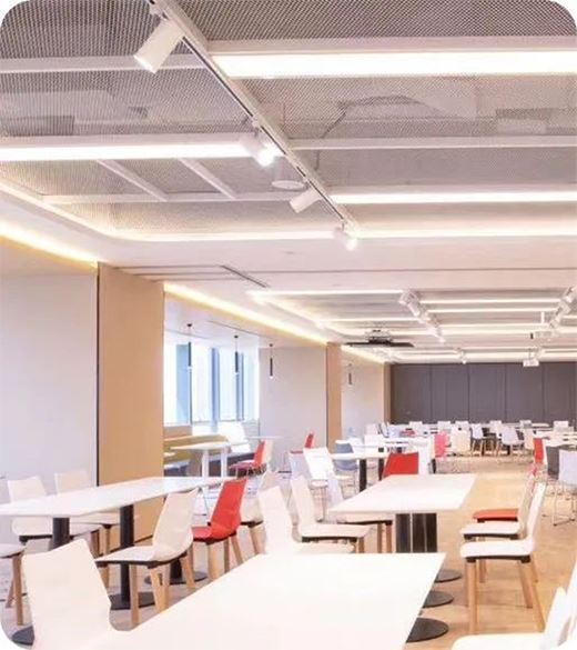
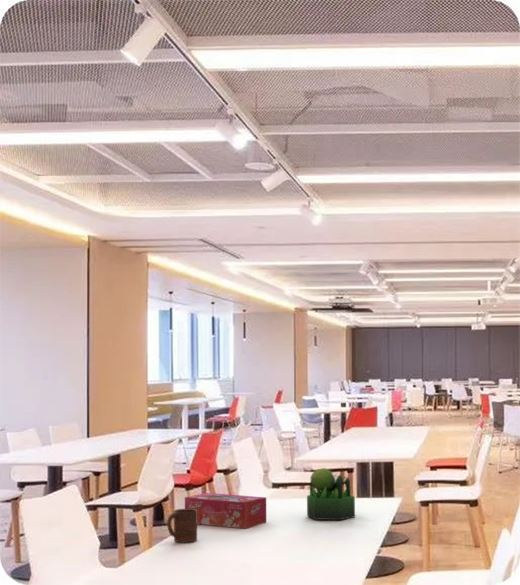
+ cup [166,508,198,543]
+ tissue box [184,492,267,529]
+ plant [306,467,356,521]
